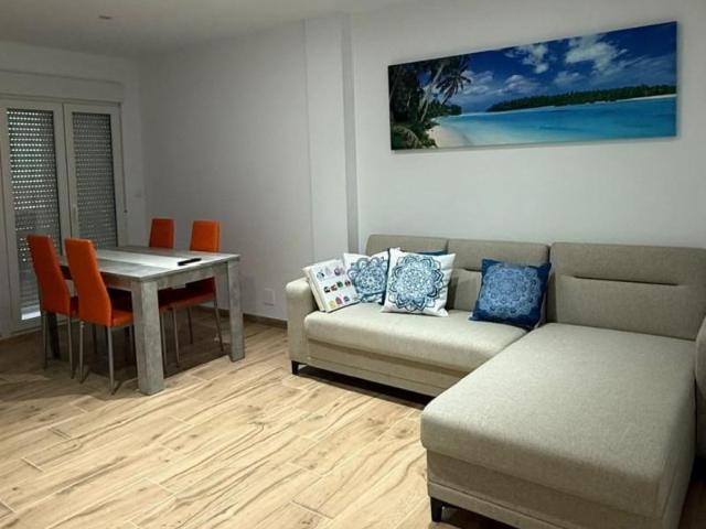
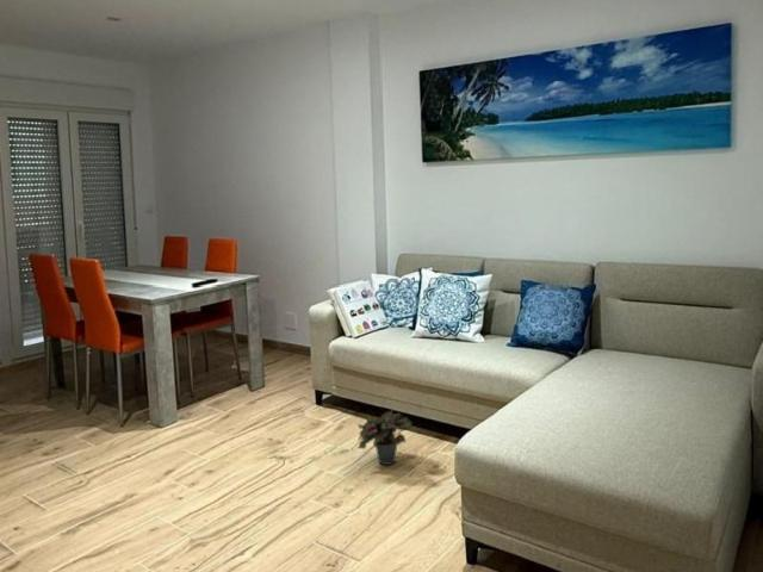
+ potted plant [356,409,414,466]
